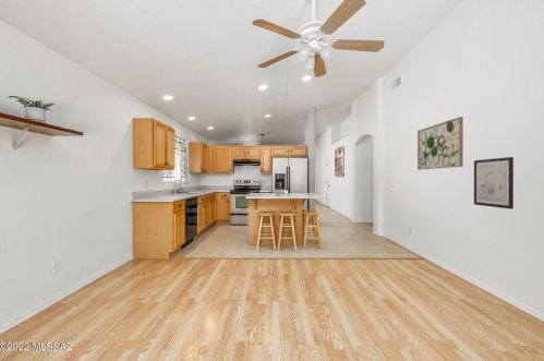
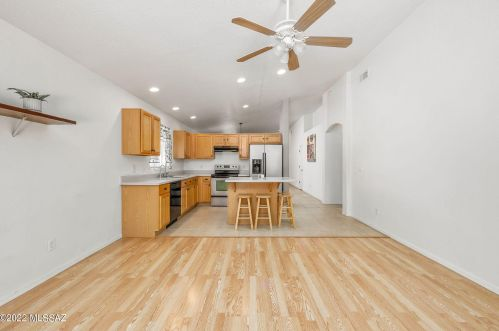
- wall art [416,116,464,171]
- wall art [473,156,515,210]
